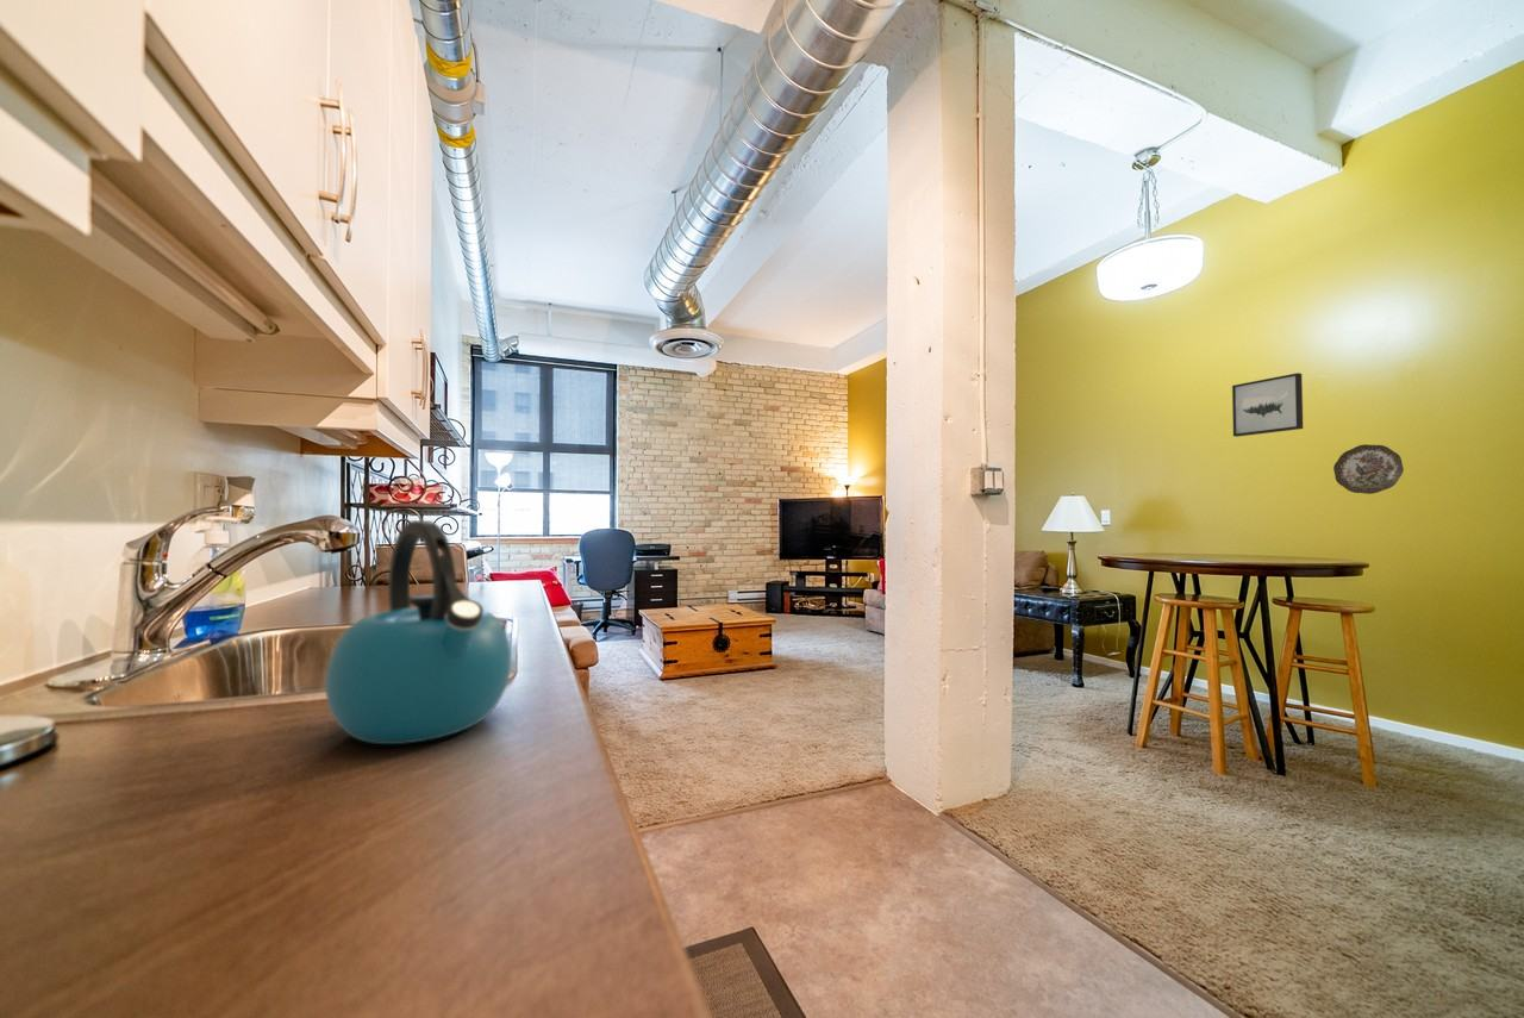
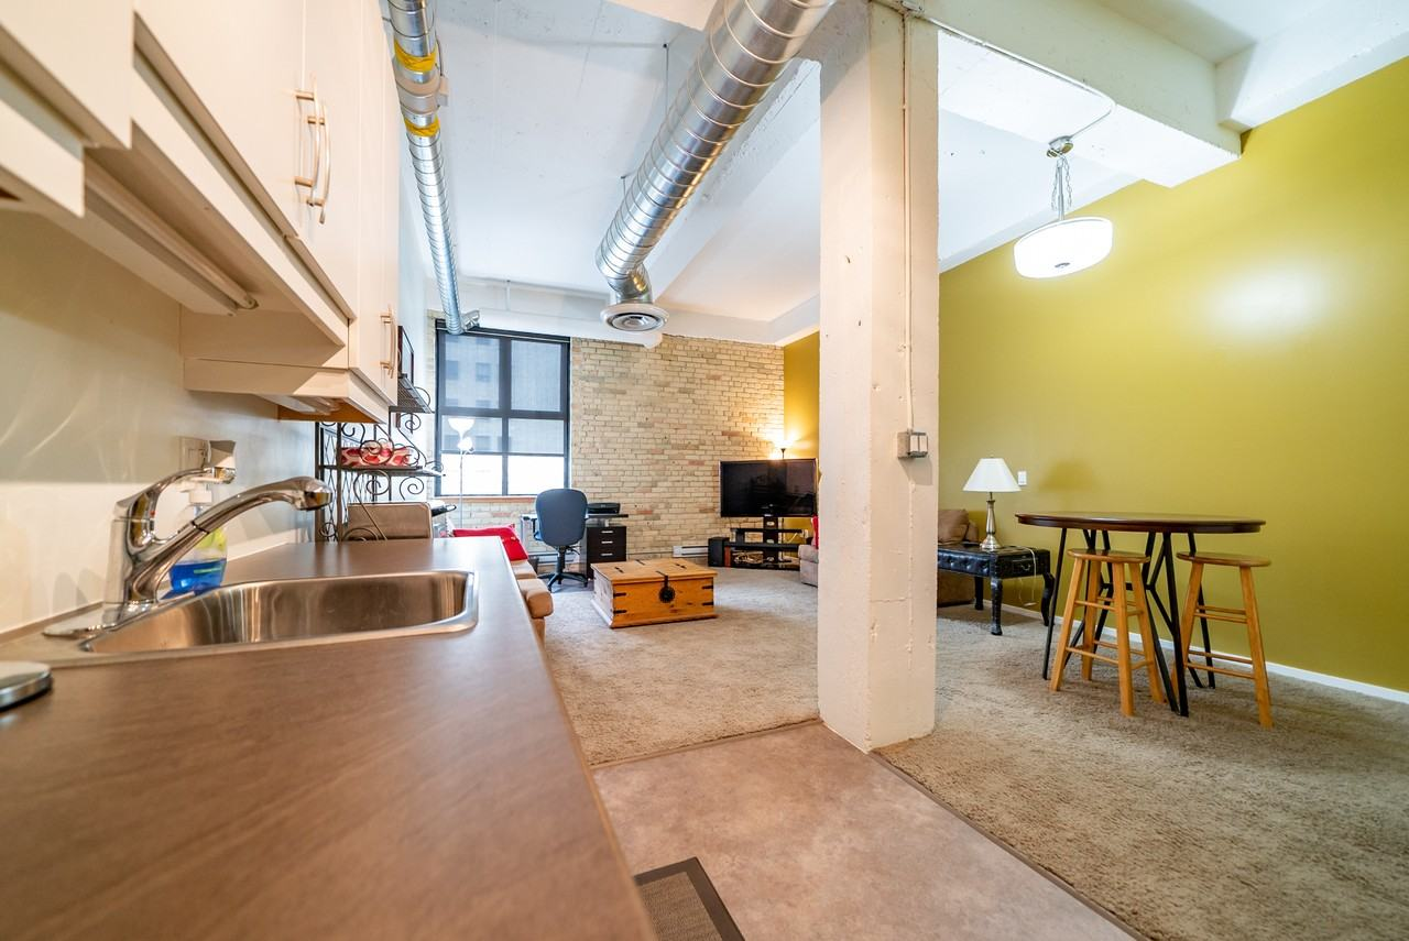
- decorative plate [1332,443,1405,495]
- wall art [1231,371,1304,438]
- kettle [324,519,512,745]
